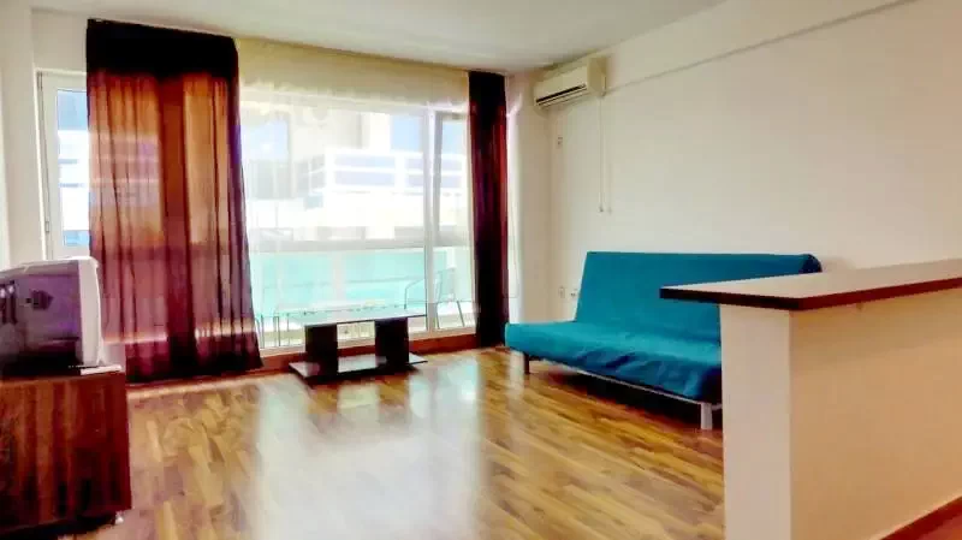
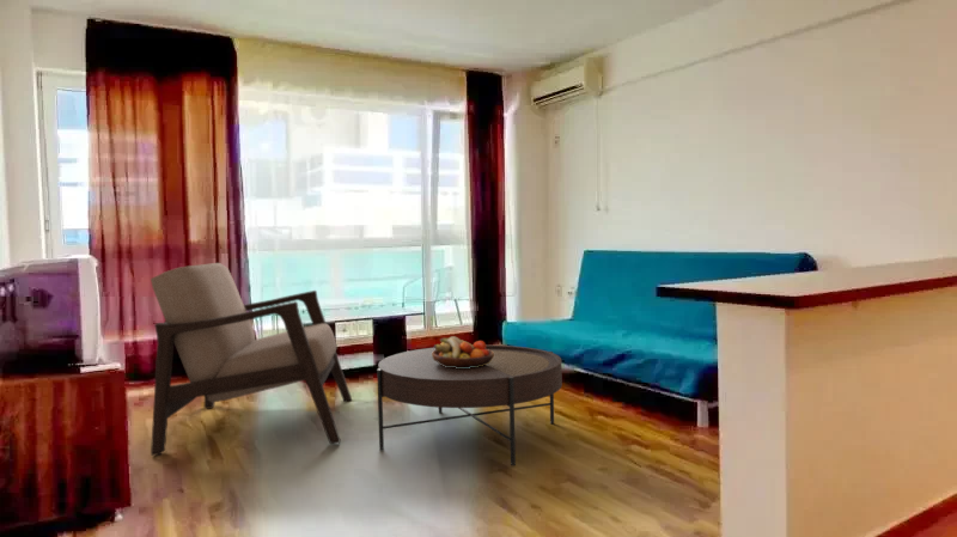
+ fruit bowl [432,335,494,368]
+ coffee table [376,344,563,466]
+ armchair [150,262,353,457]
